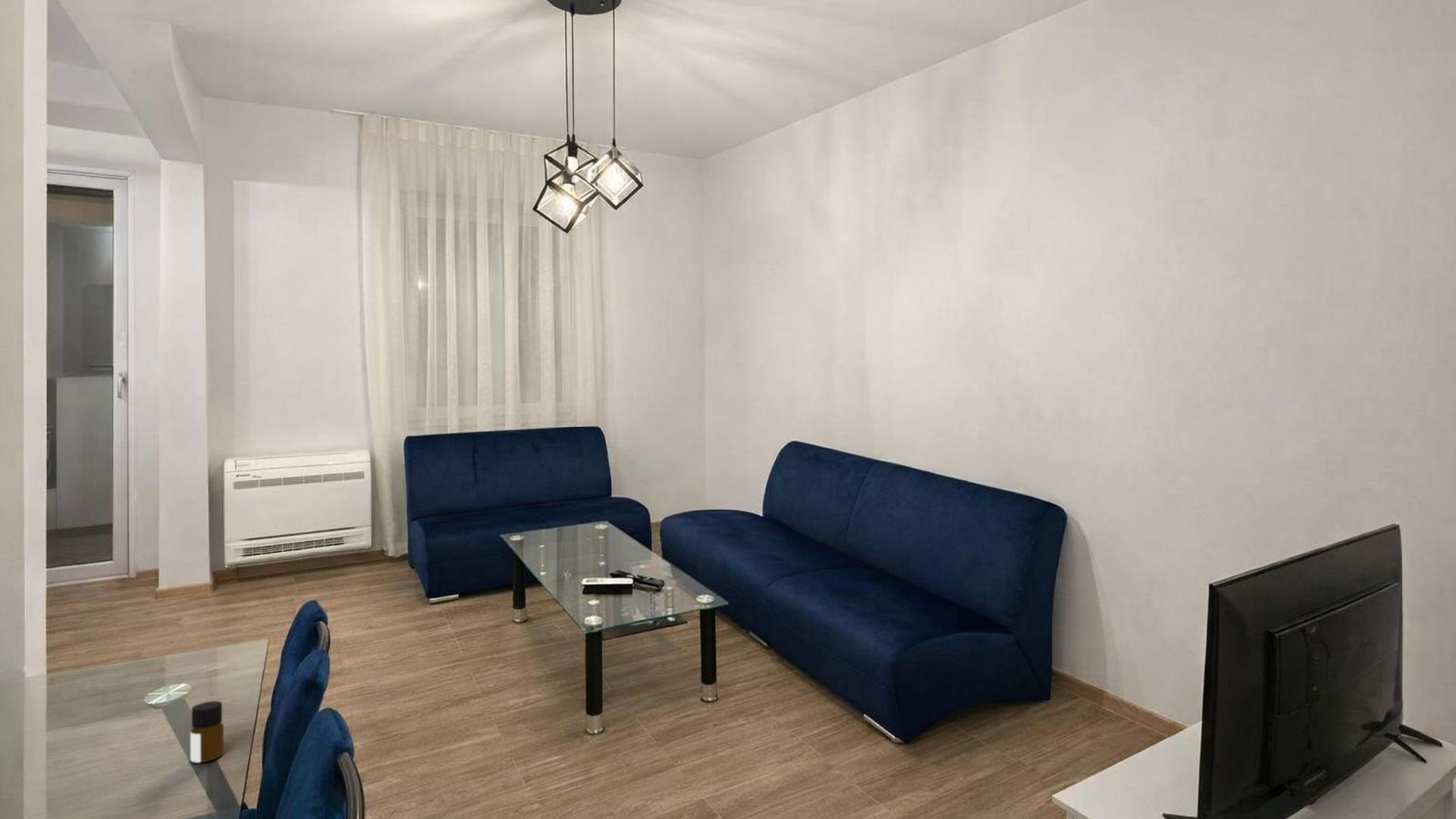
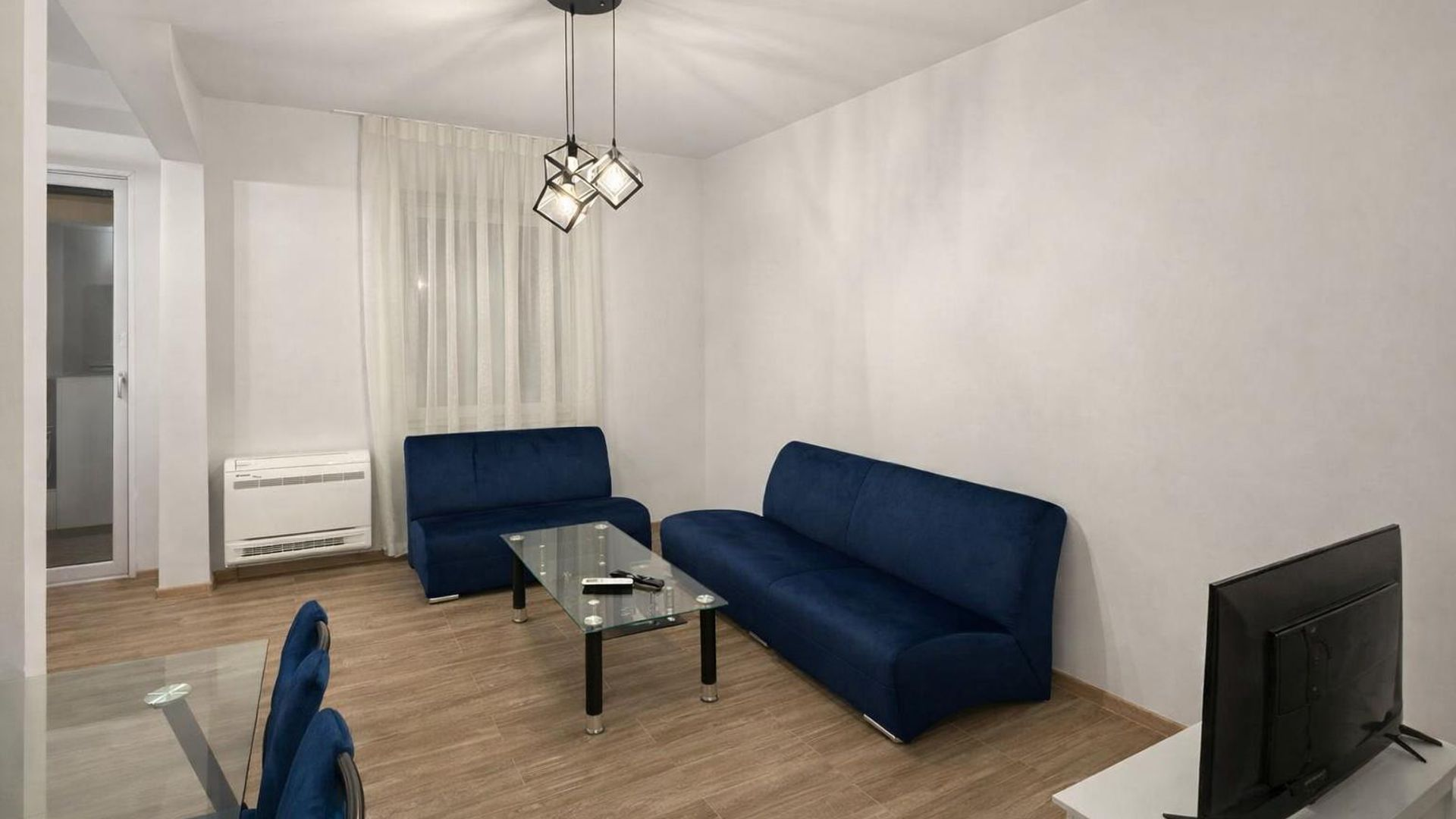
- bottle [190,700,224,763]
